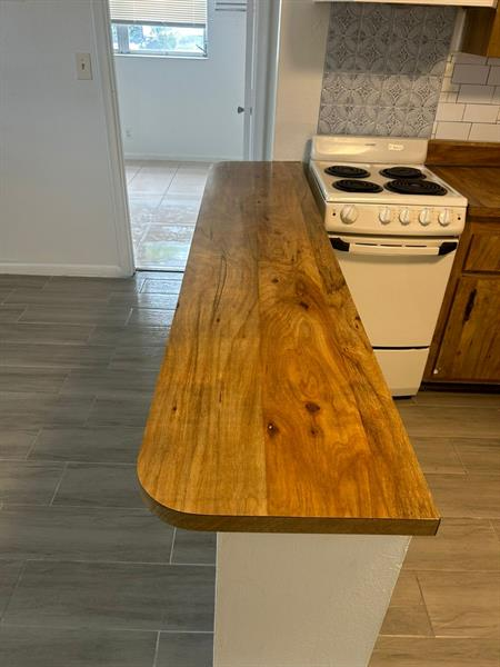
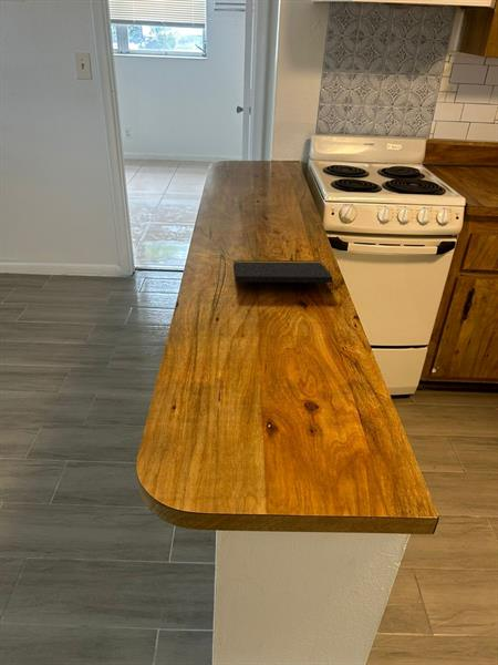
+ notepad [232,259,334,295]
